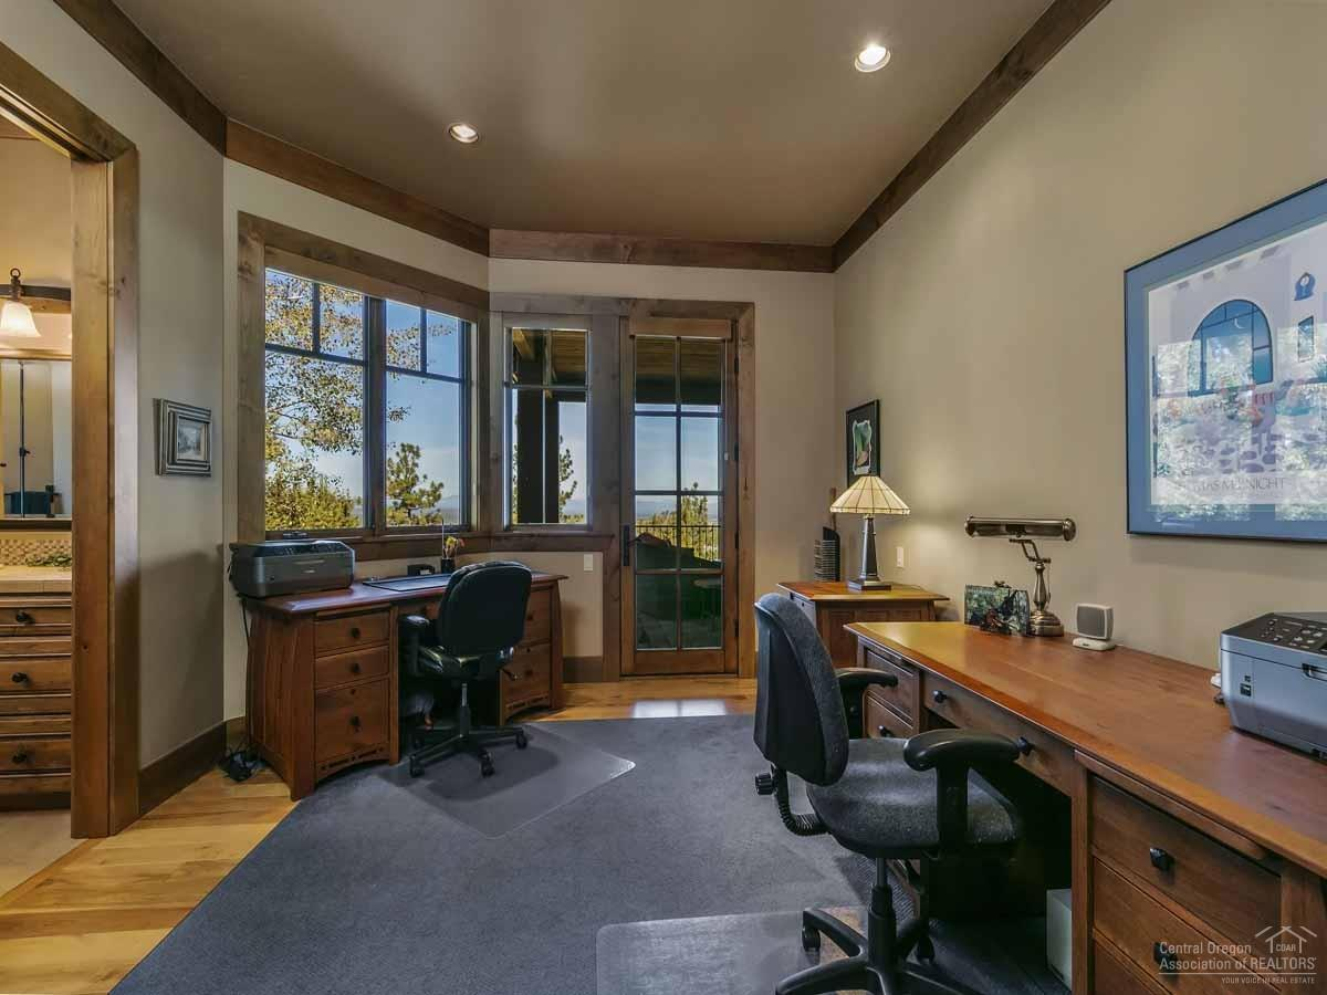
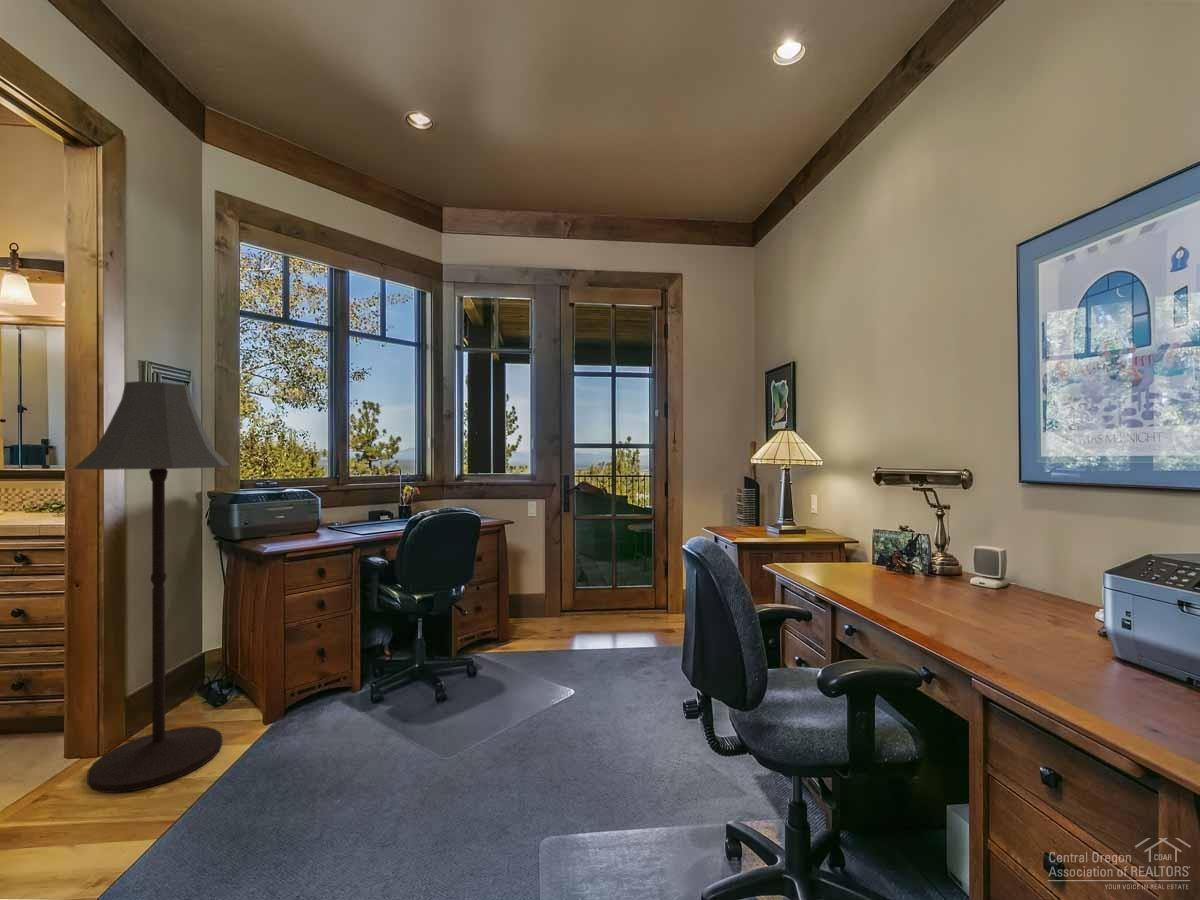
+ floor lamp [73,380,231,794]
